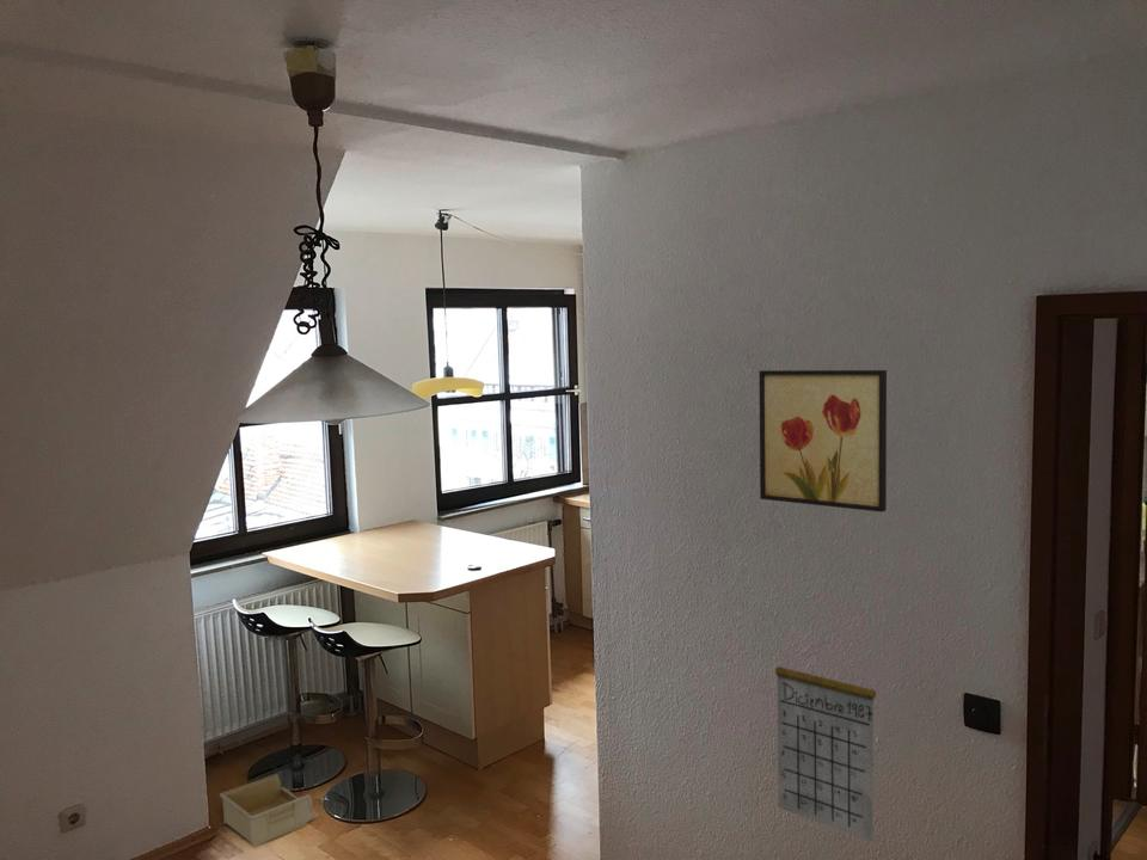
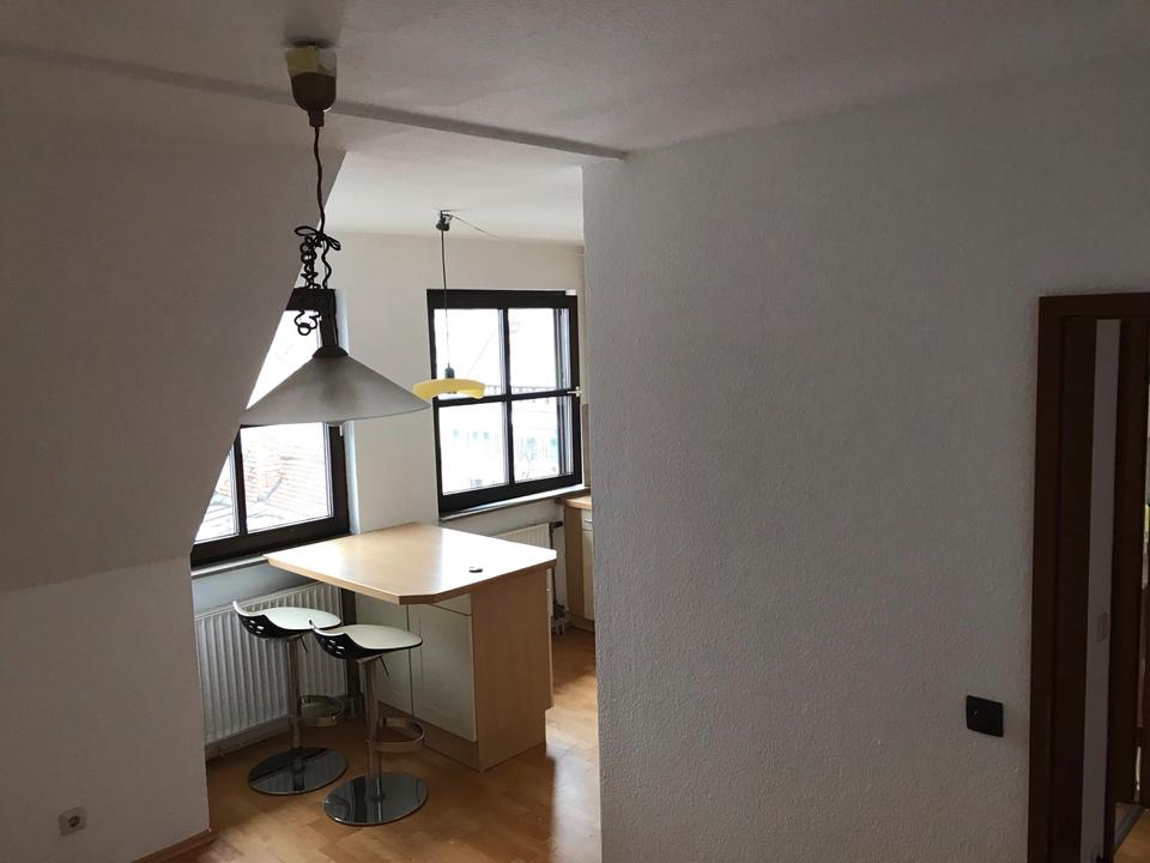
- calendar [774,641,877,843]
- storage bin [219,773,314,848]
- wall art [757,369,888,514]
